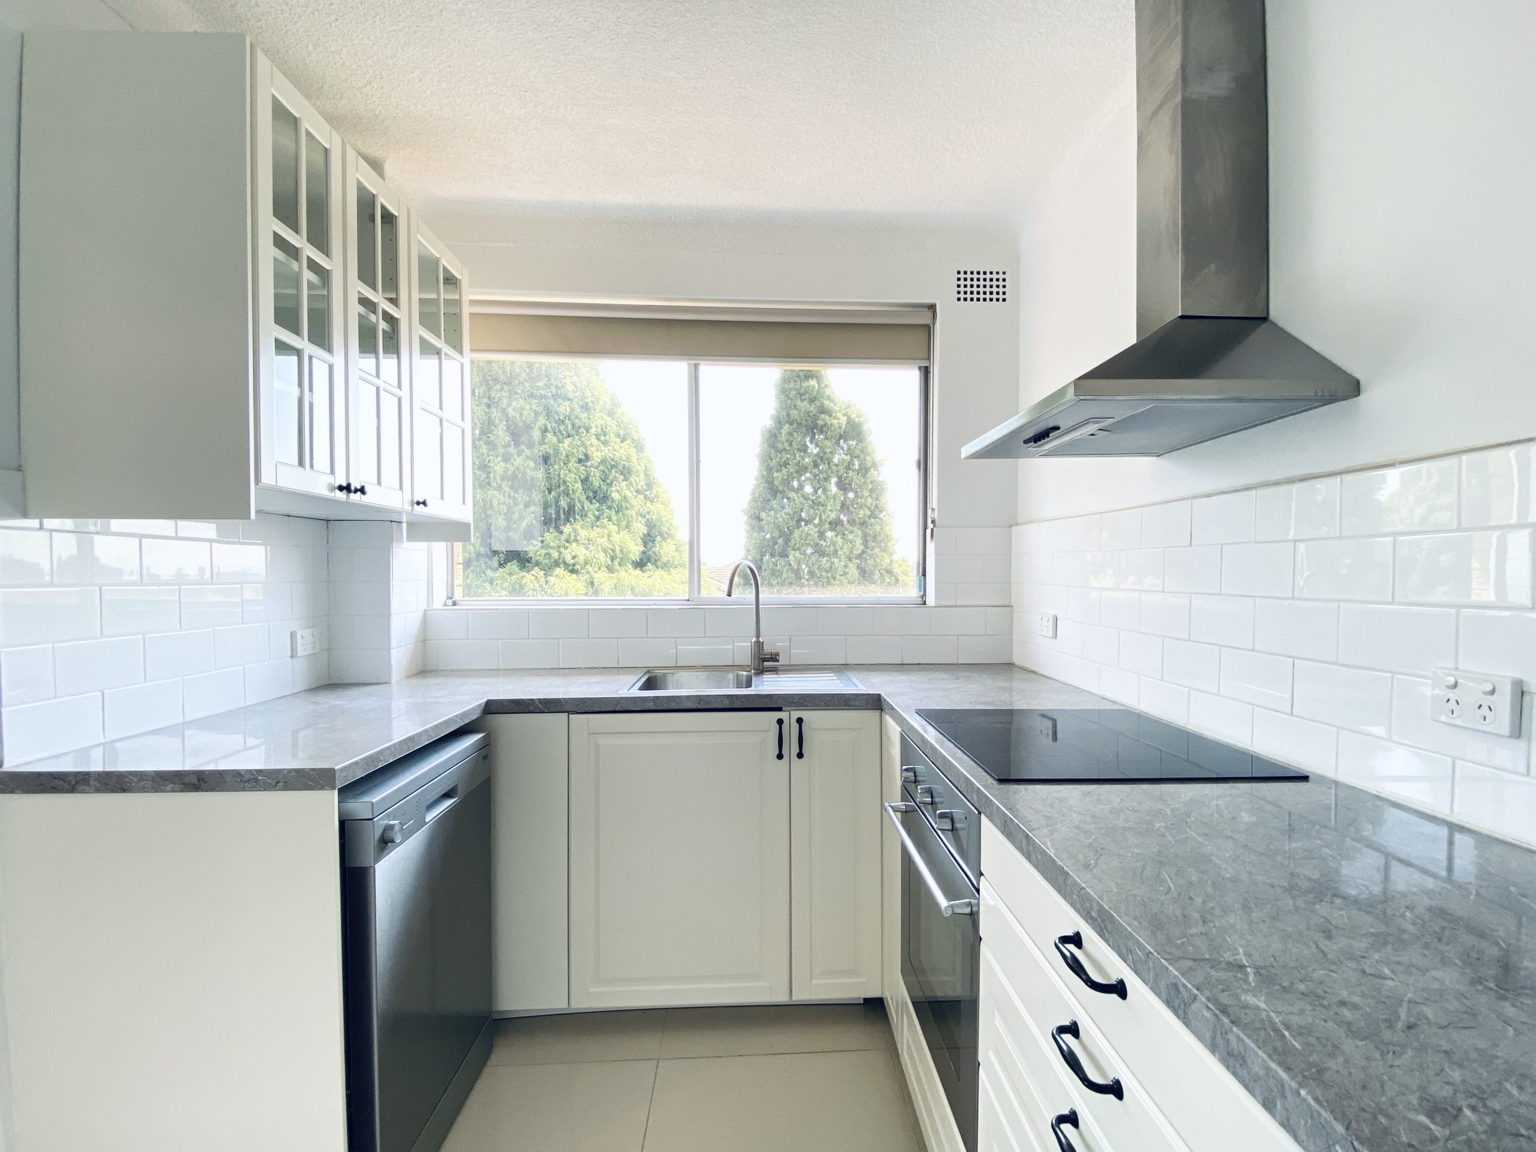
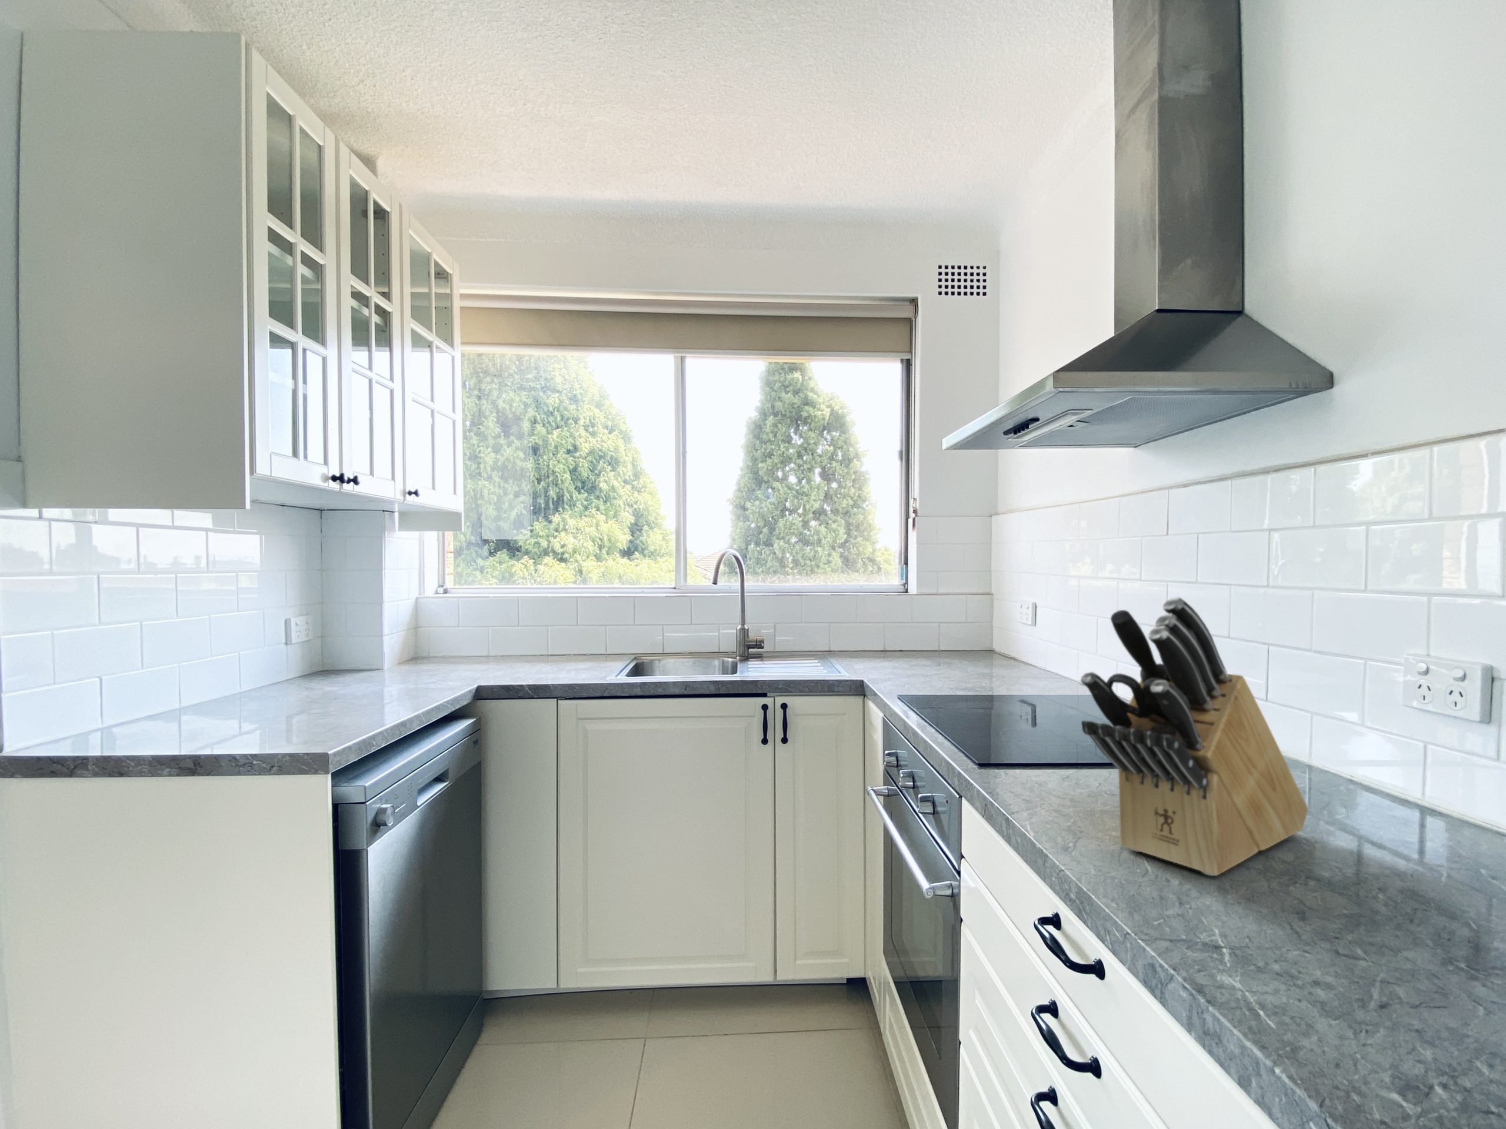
+ knife block [1080,597,1309,876]
